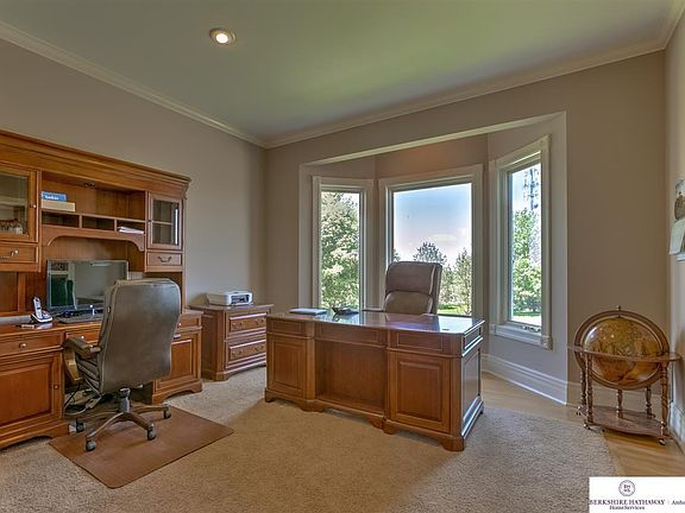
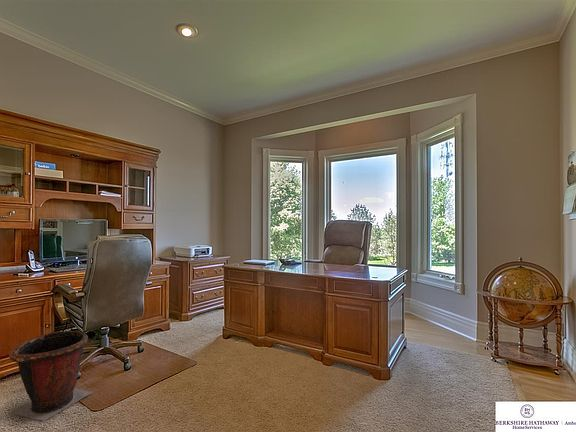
+ waste bin [8,329,93,422]
